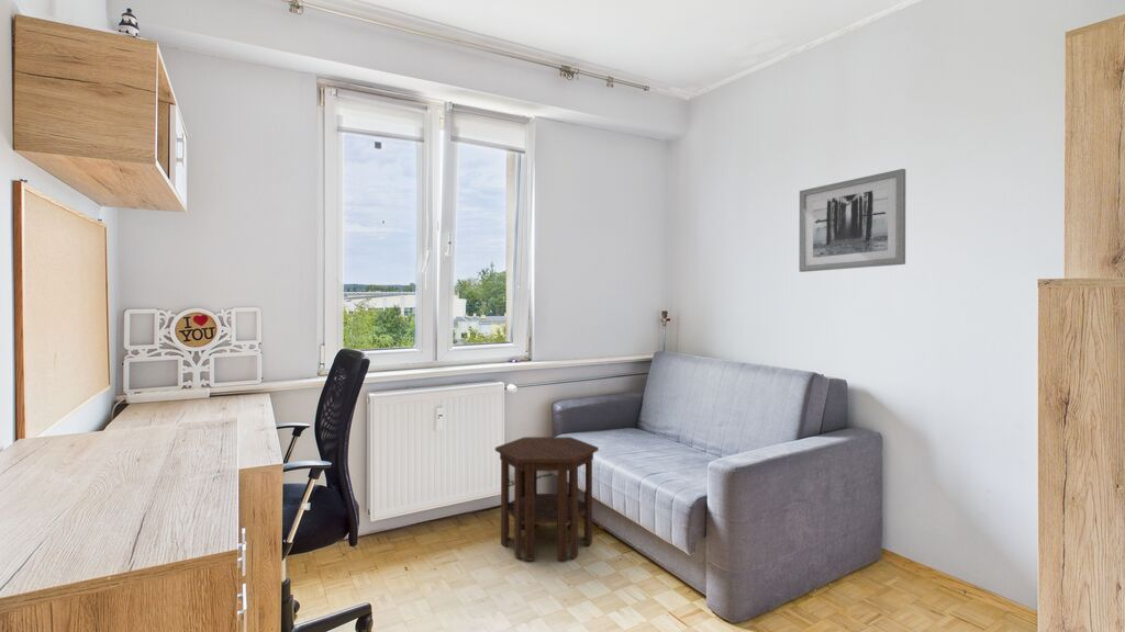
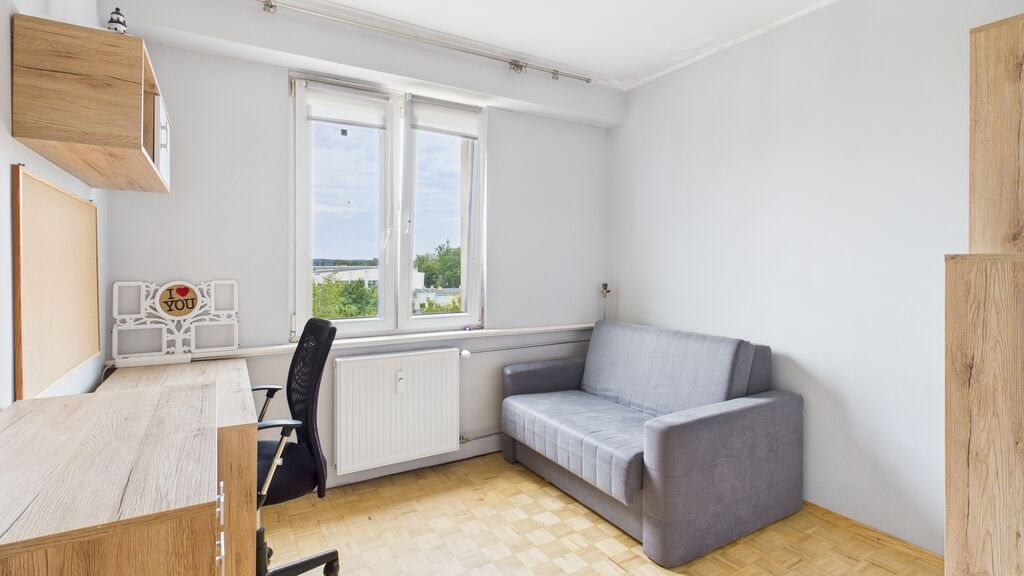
- side table [494,436,600,562]
- wall art [798,168,906,273]
